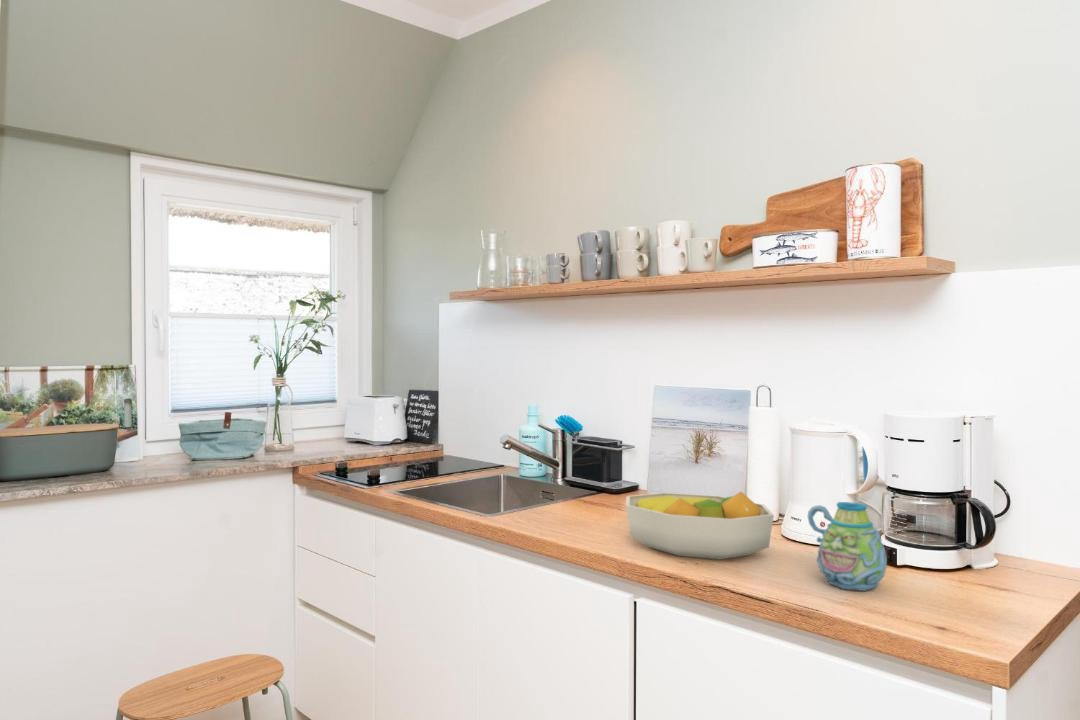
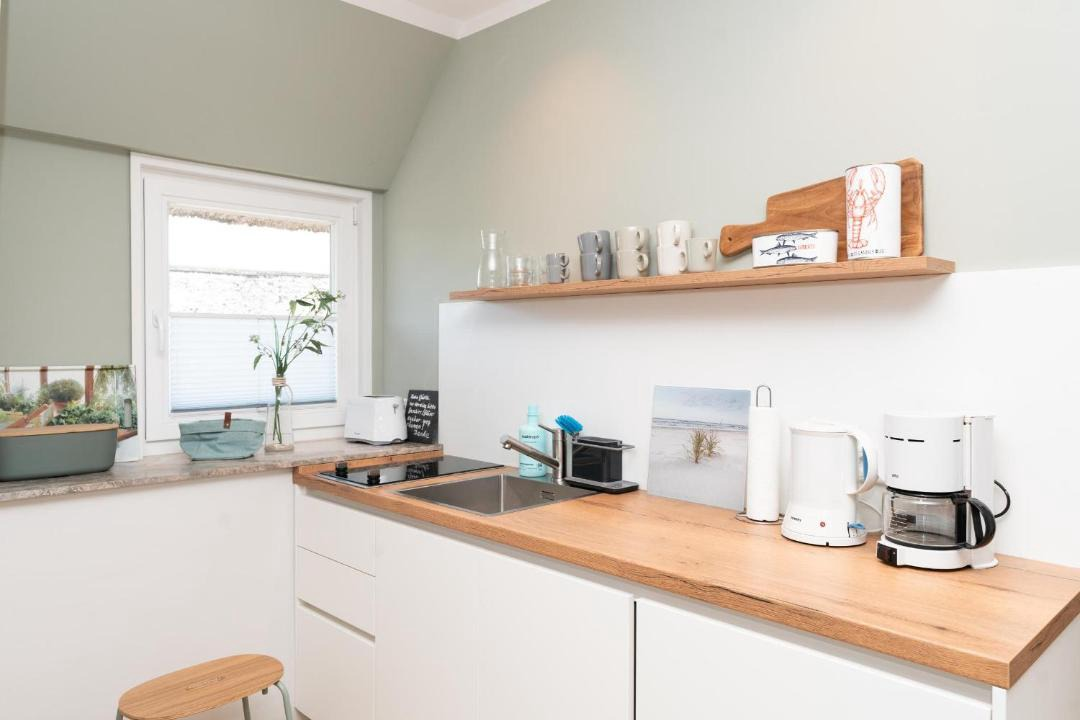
- fruit bowl [625,491,775,560]
- mug [807,501,888,592]
